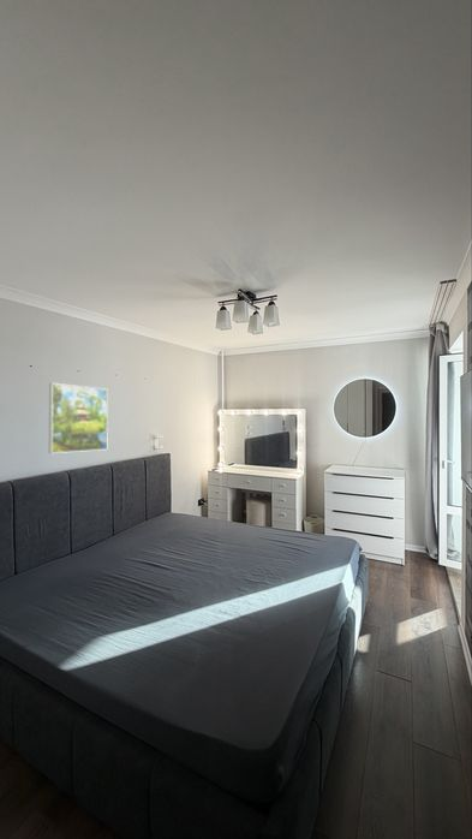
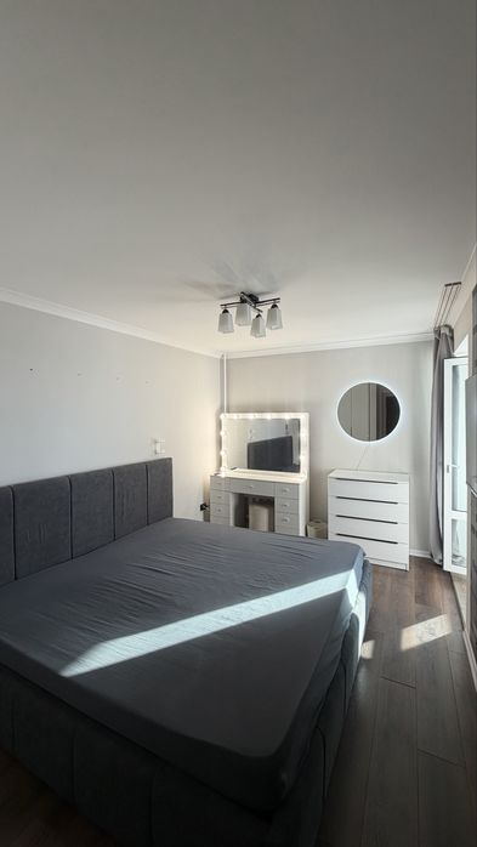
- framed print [48,381,109,454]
